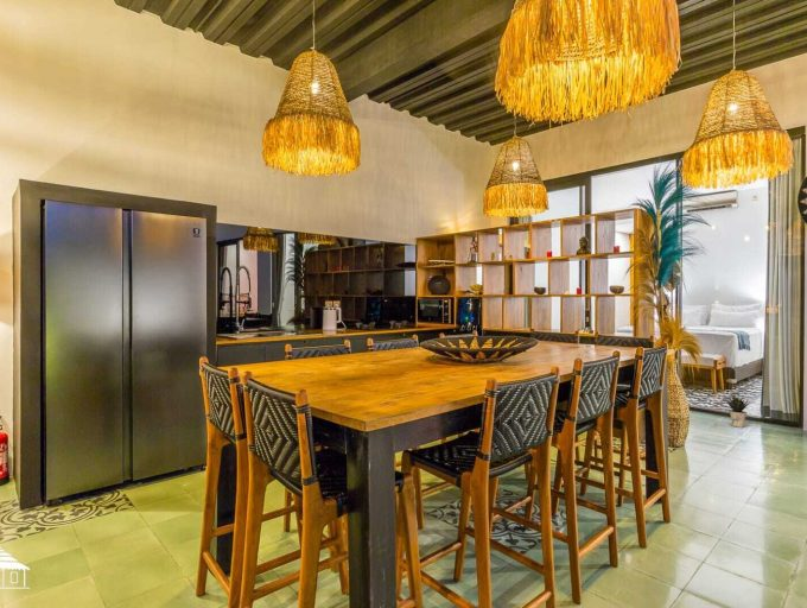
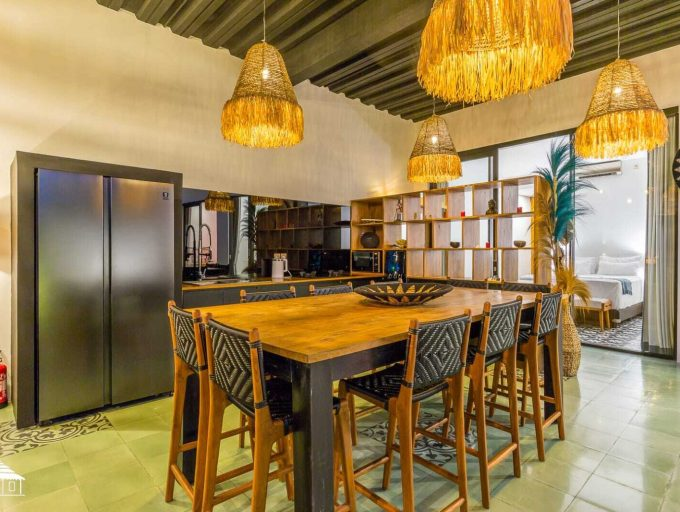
- potted plant [724,393,751,429]
